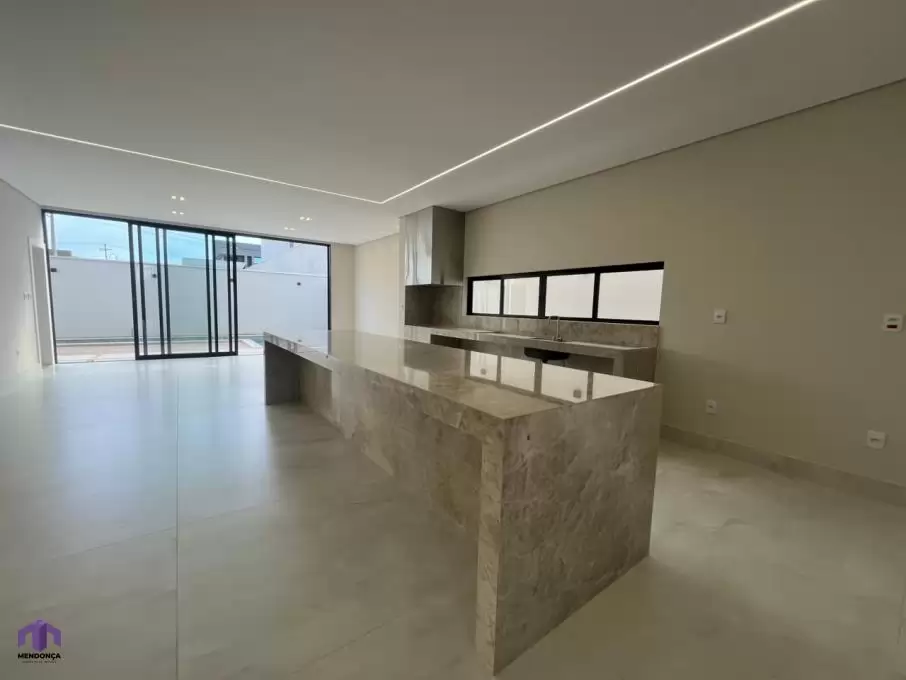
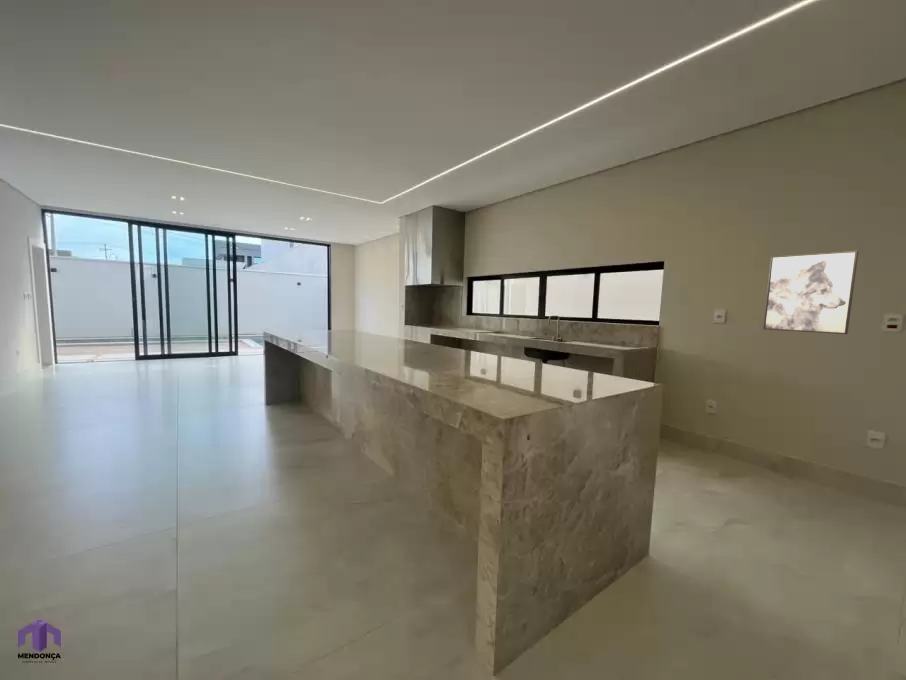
+ wall art [762,250,859,335]
